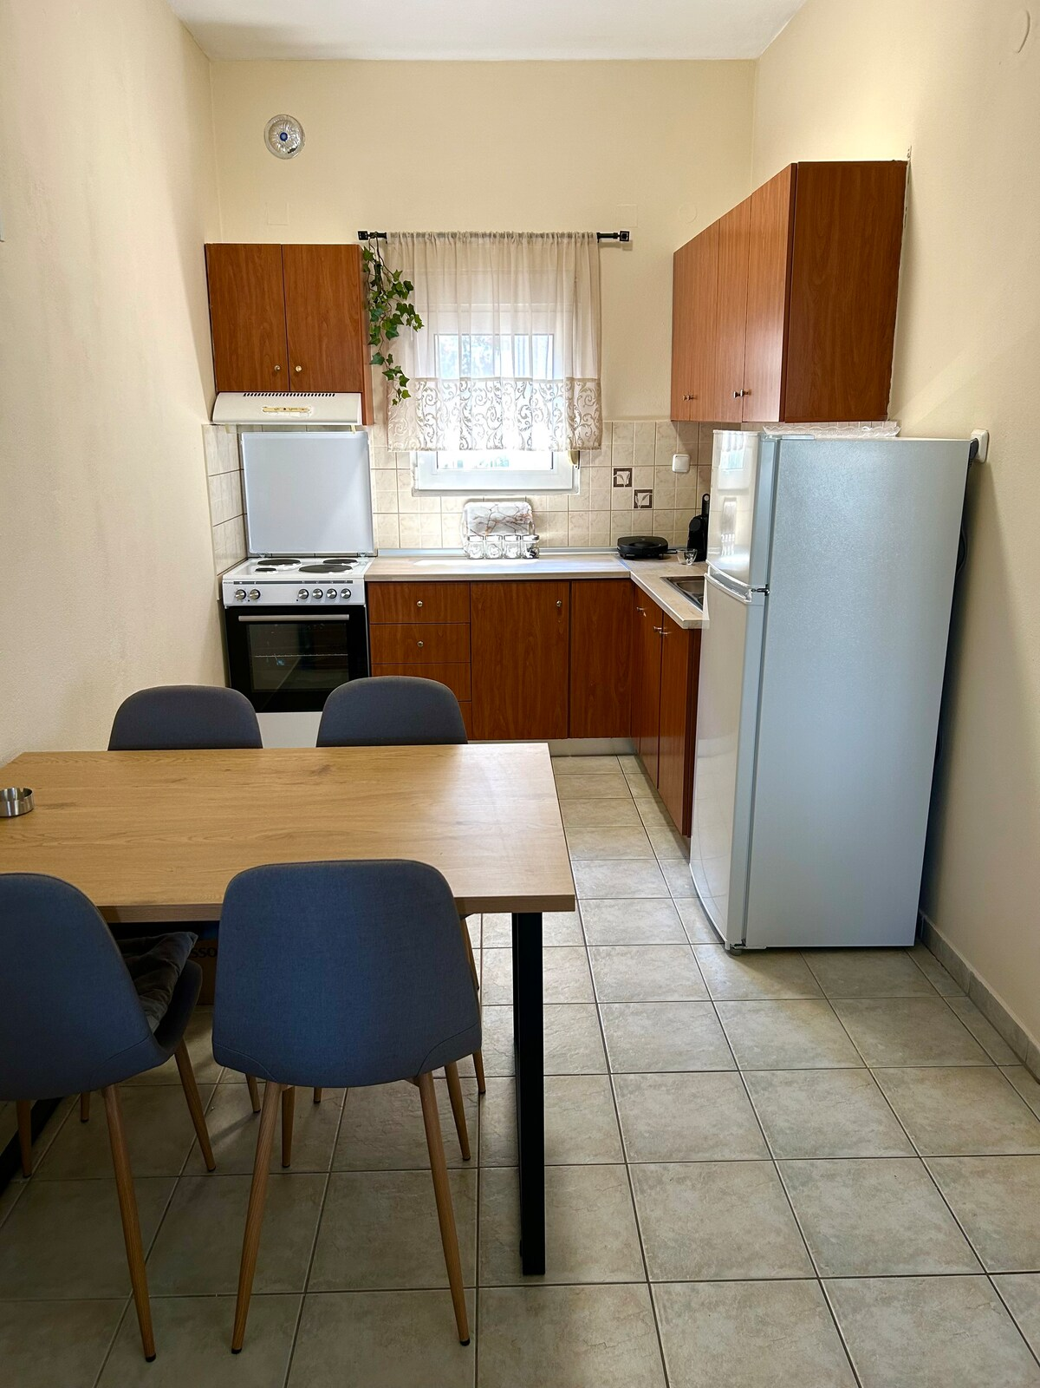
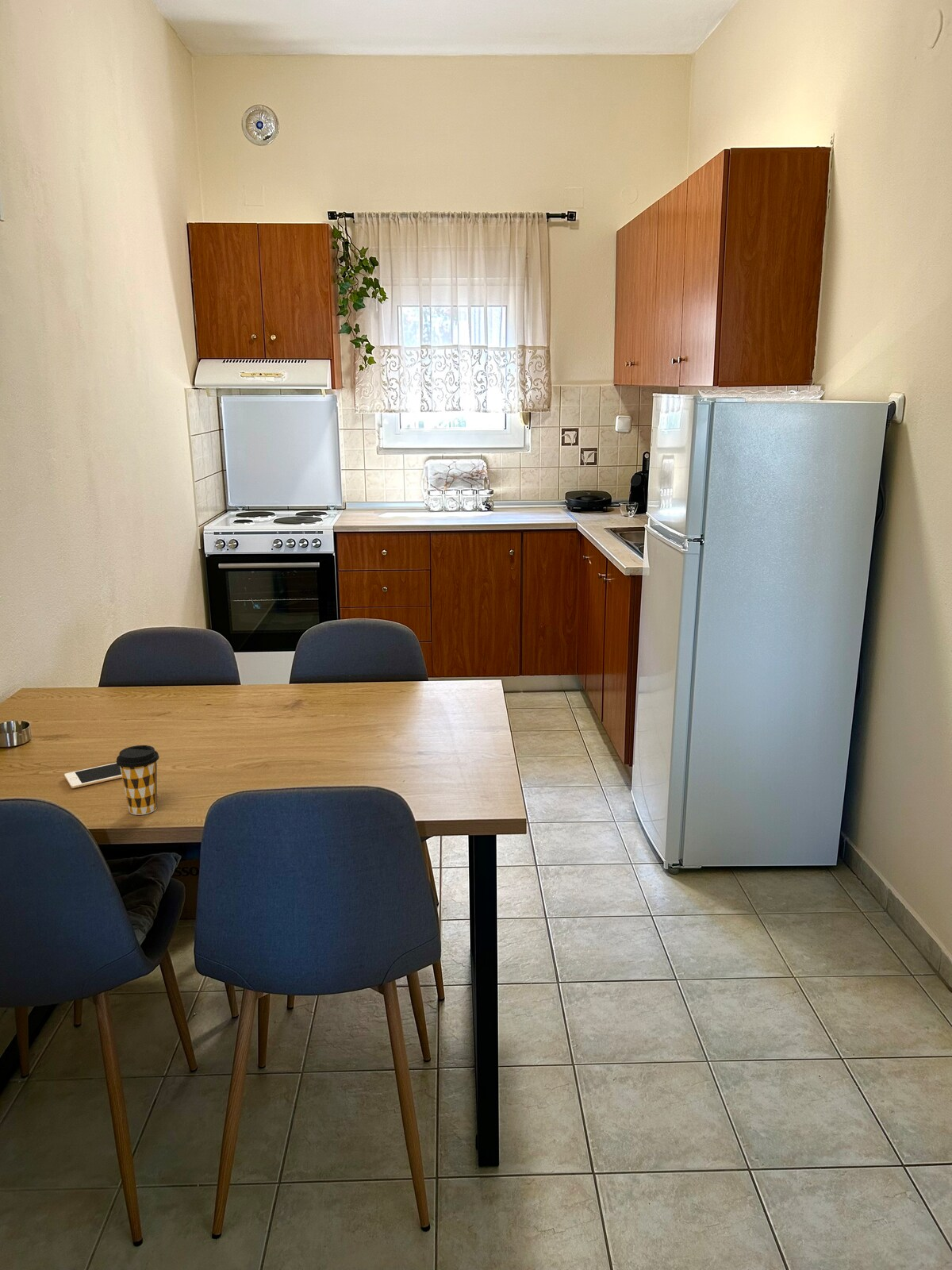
+ coffee cup [116,745,159,816]
+ cell phone [63,762,122,789]
